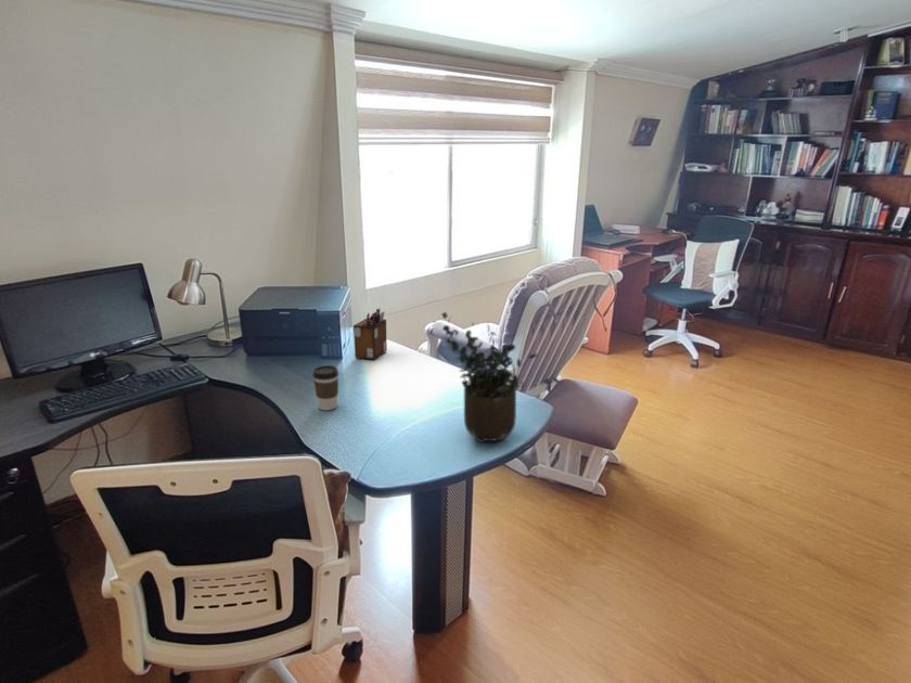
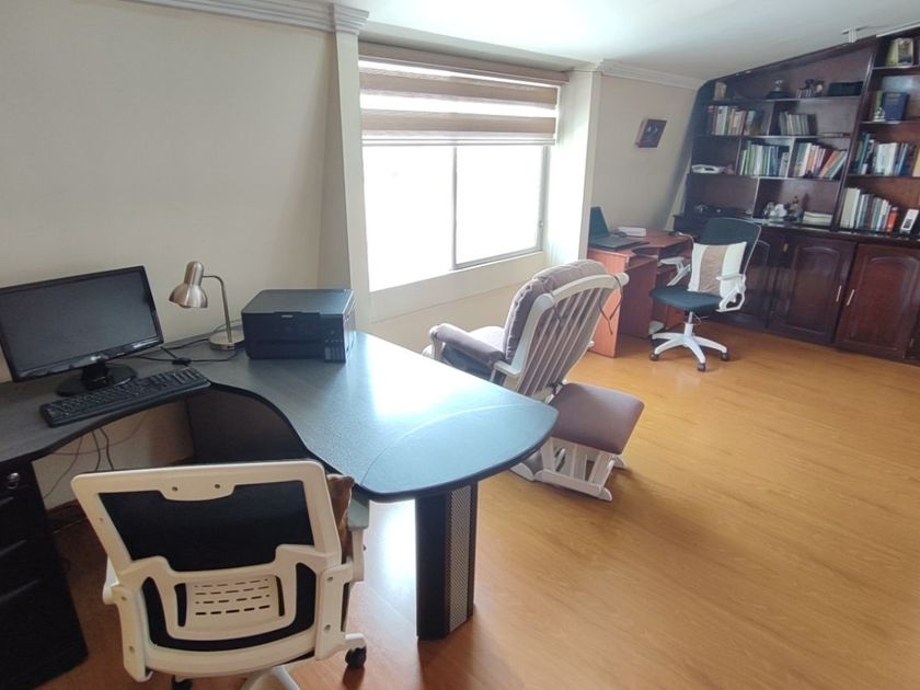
- potted plant [440,311,539,444]
- desk organizer [352,308,388,361]
- coffee cup [311,364,339,411]
